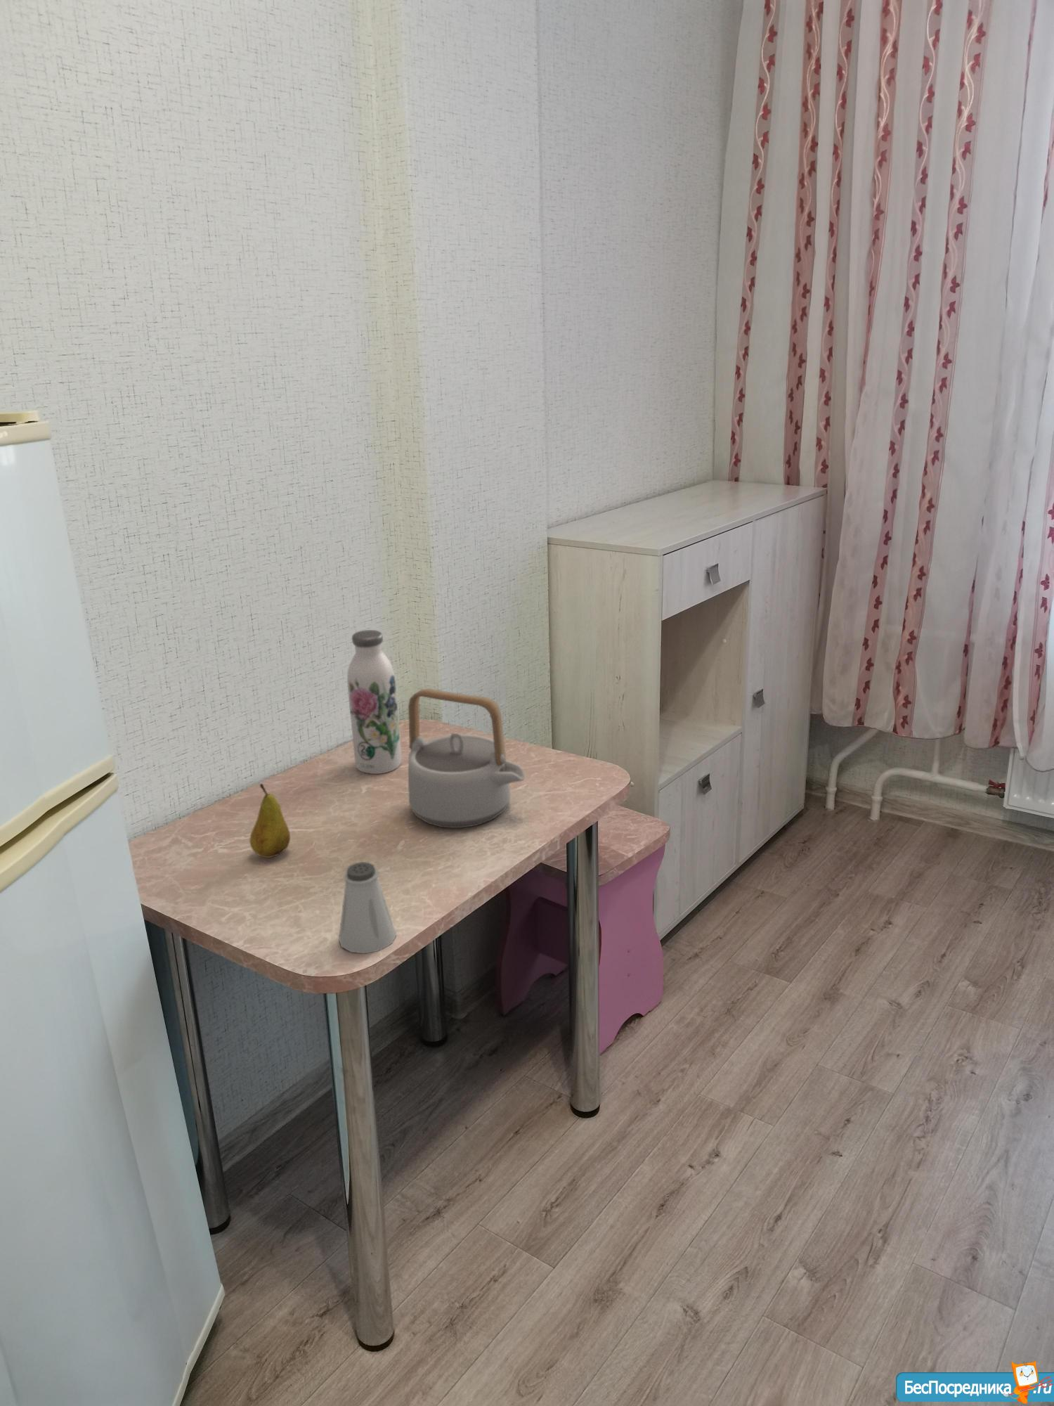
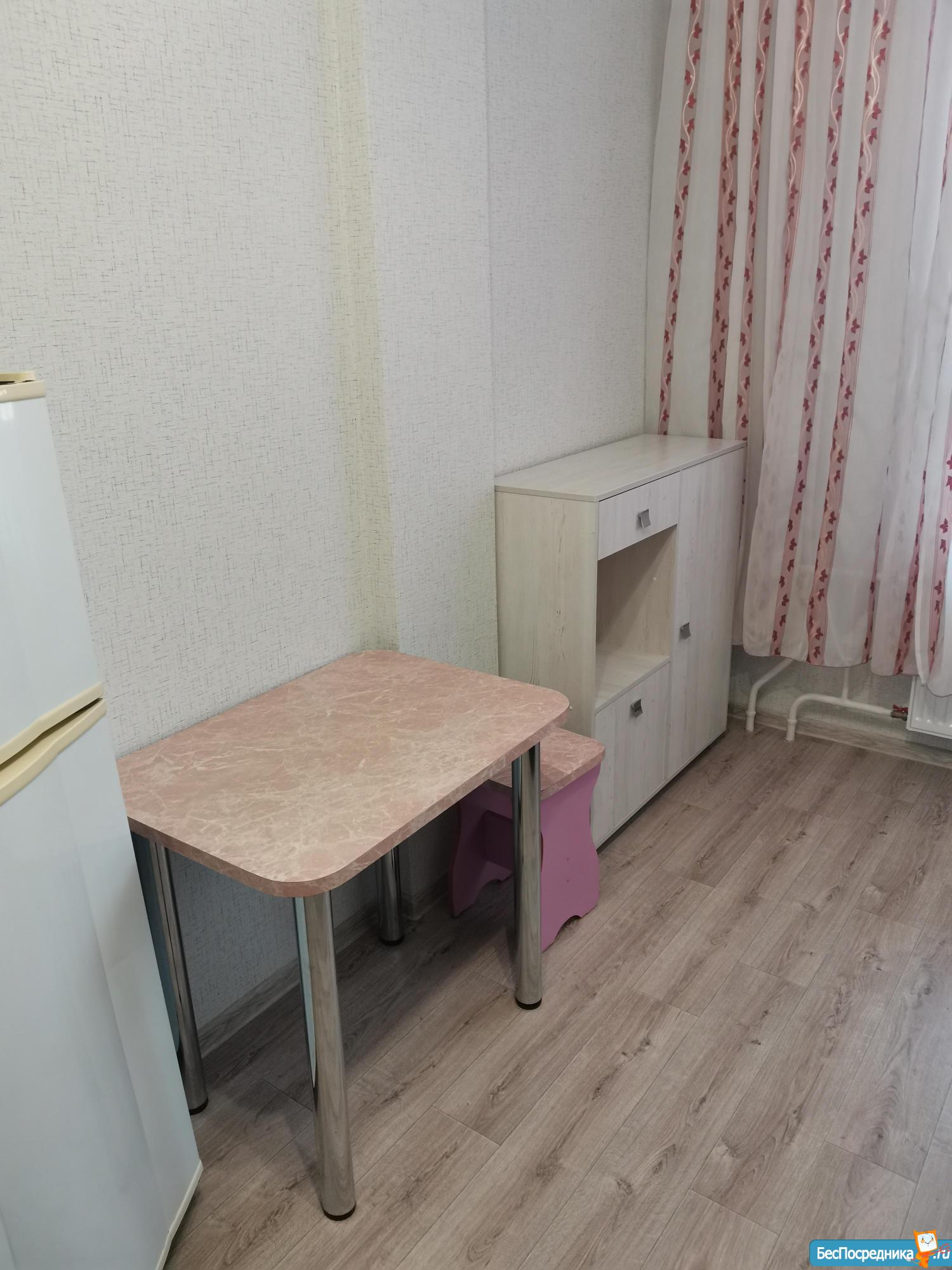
- saltshaker [338,861,397,954]
- fruit [249,783,291,858]
- teapot [407,688,526,829]
- water bottle [347,629,402,775]
